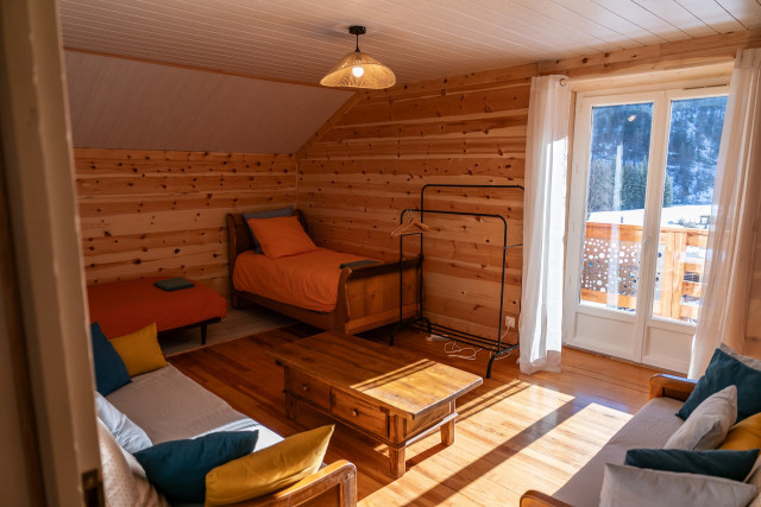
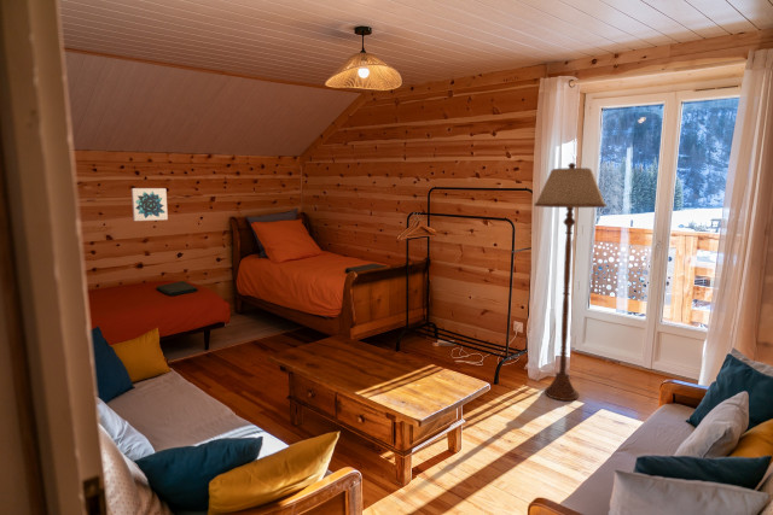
+ floor lamp [534,162,608,402]
+ wall art [130,187,169,222]
